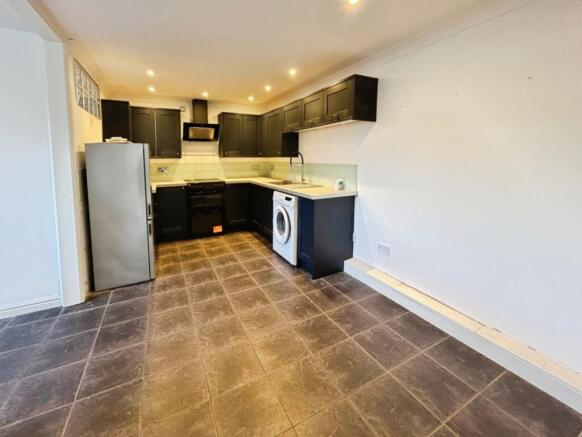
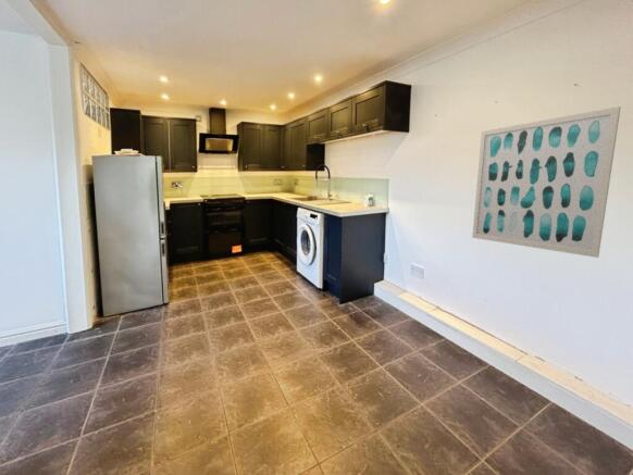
+ wall art [471,105,622,259]
